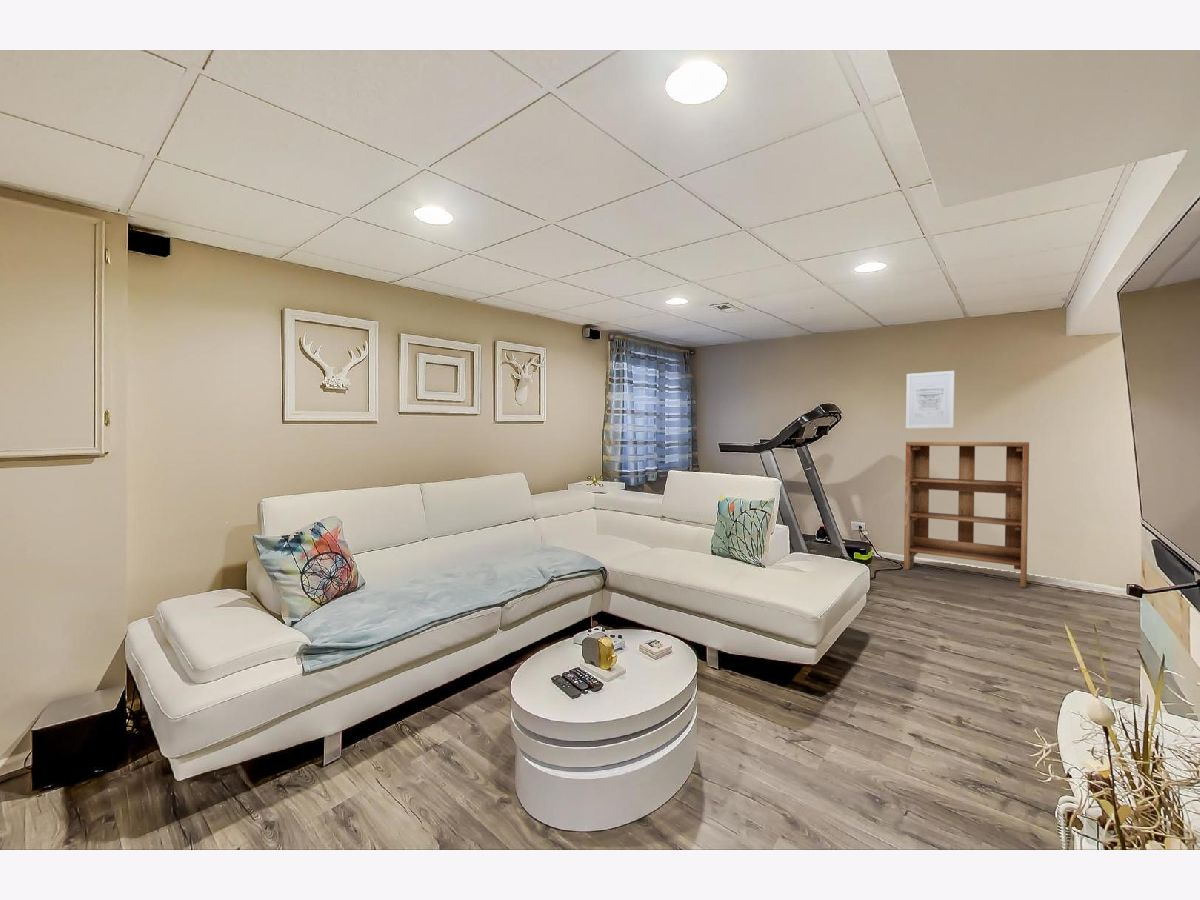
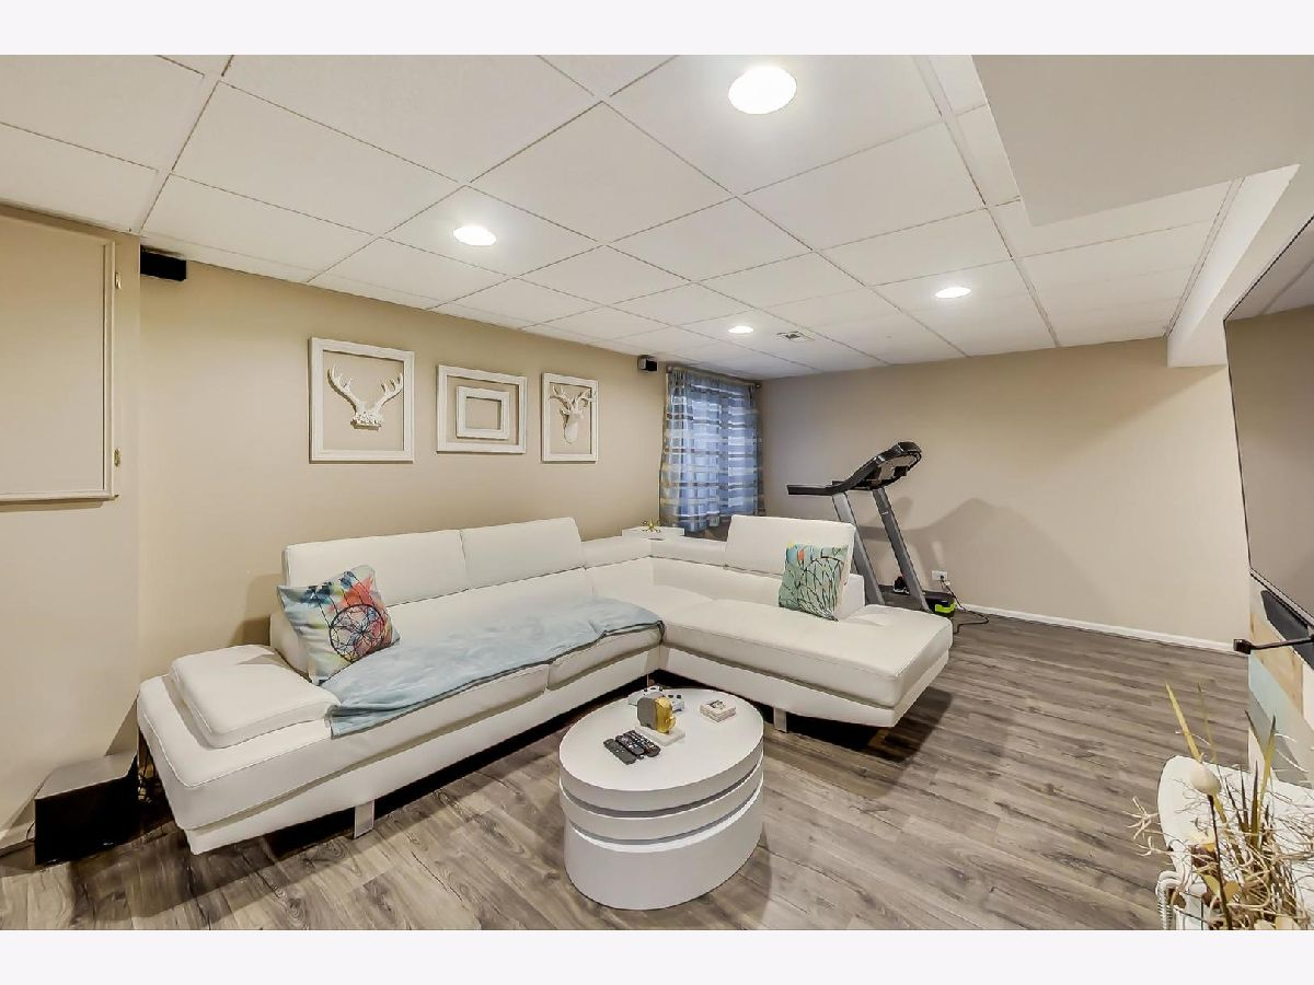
- bookshelf [903,441,1030,588]
- wall art [905,370,955,429]
